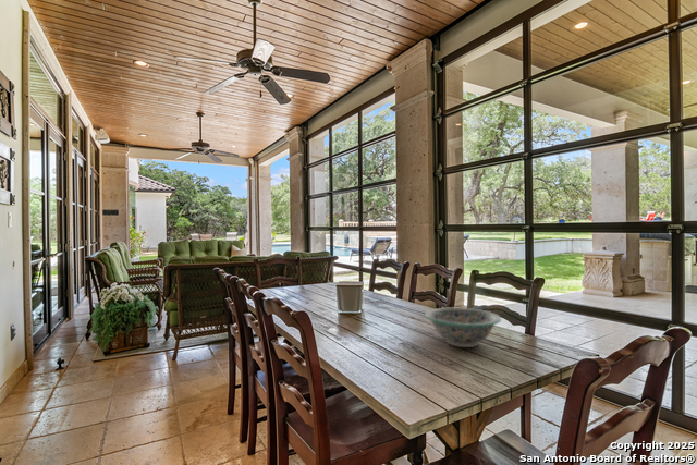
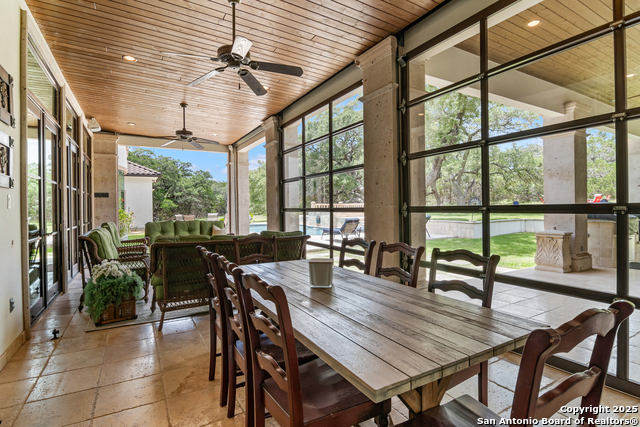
- decorative bowl [424,307,502,348]
